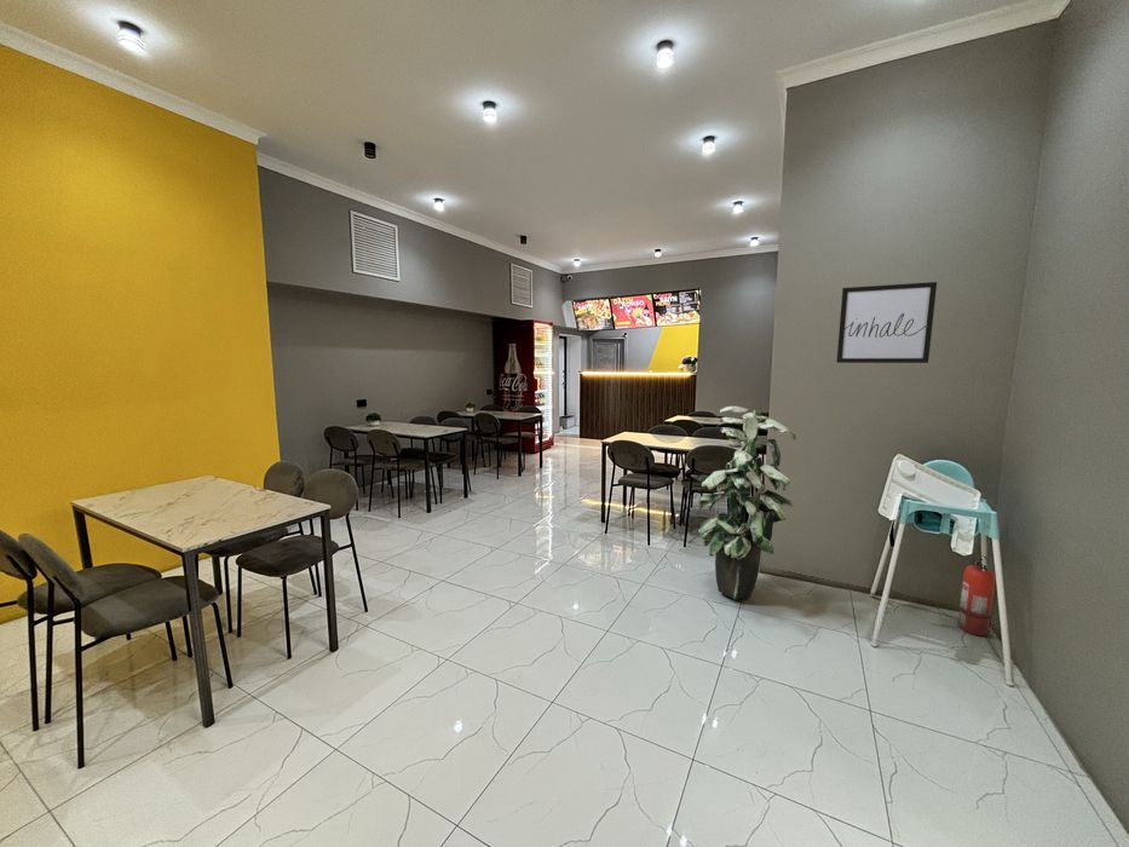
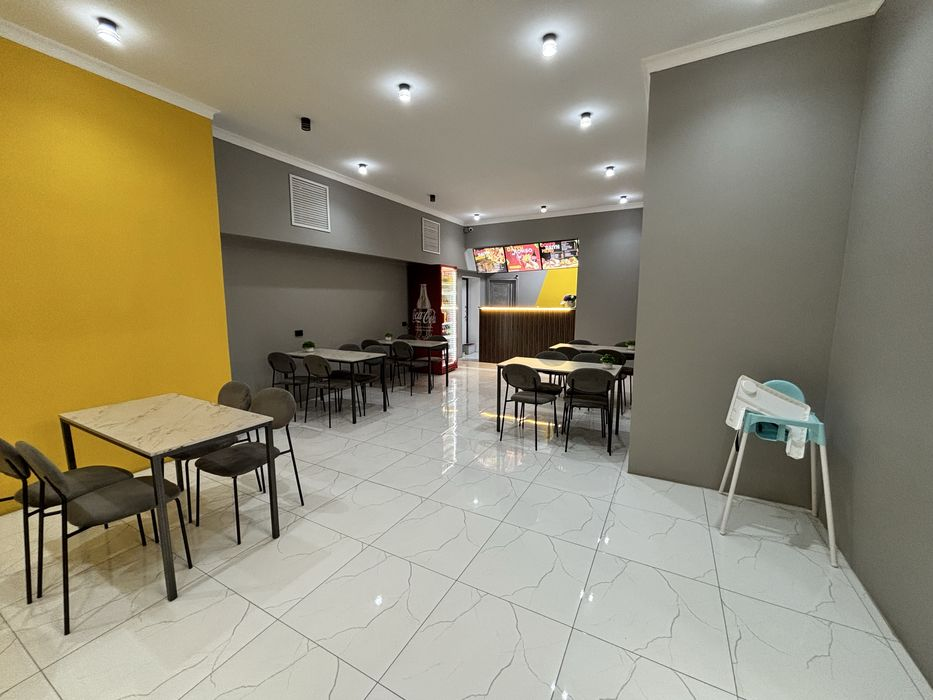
- indoor plant [690,405,797,601]
- wall art [835,281,938,364]
- fire extinguisher [957,554,996,636]
